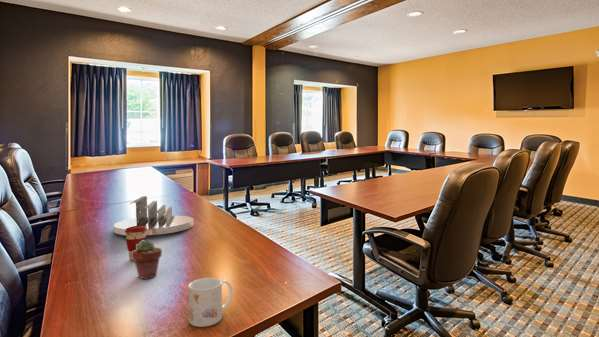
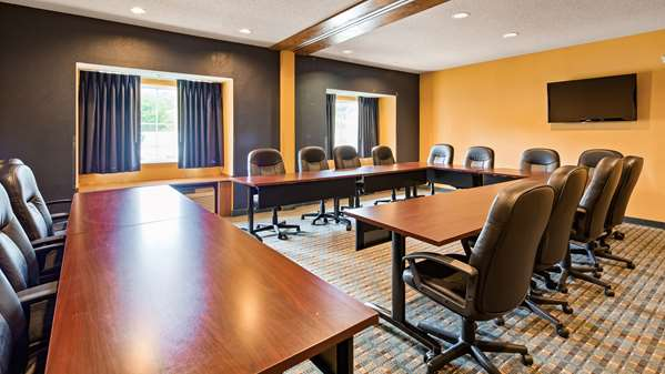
- potted succulent [132,239,163,280]
- coffee cup [125,226,147,261]
- mug [188,277,234,328]
- desk organizer [113,195,195,236]
